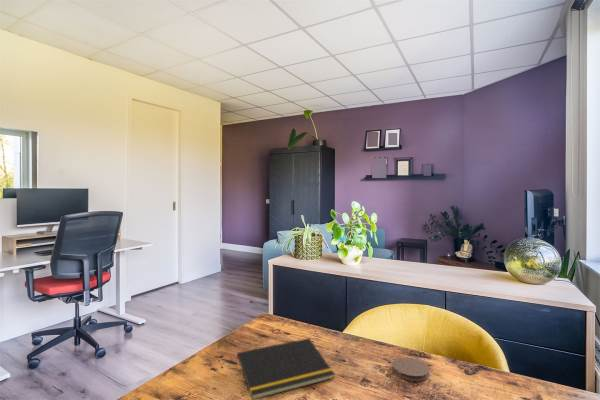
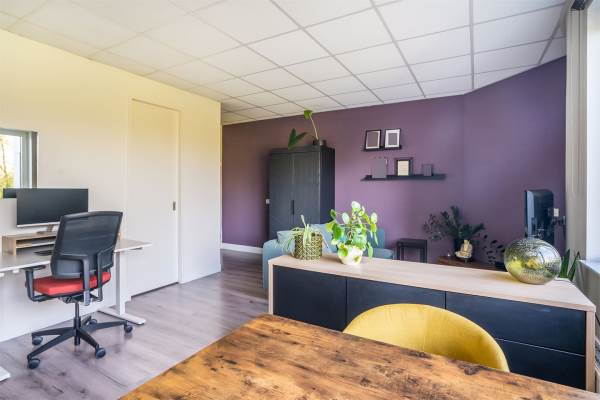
- notepad [234,337,336,400]
- coaster [391,357,430,382]
